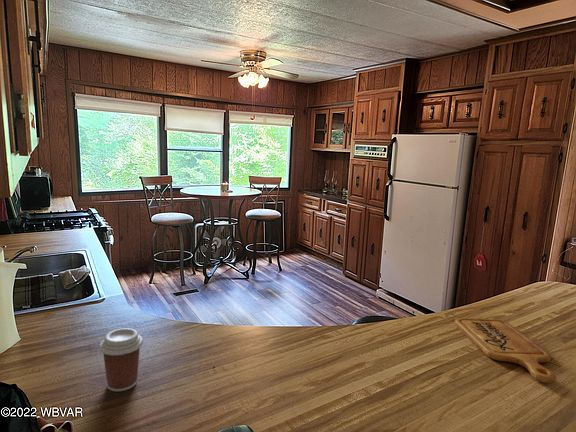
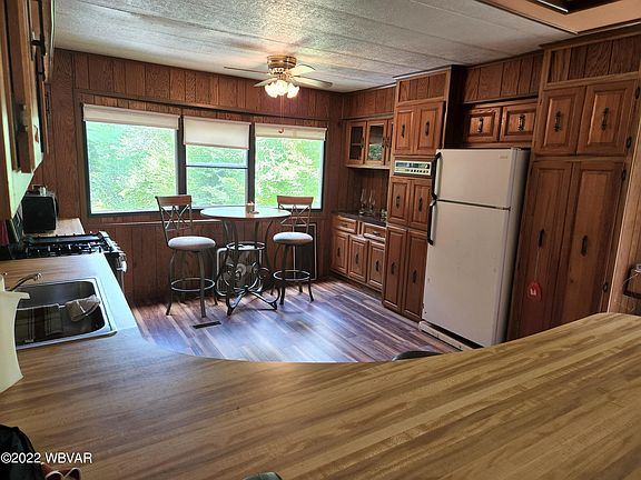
- cutting board [454,317,557,384]
- coffee cup [98,327,144,393]
